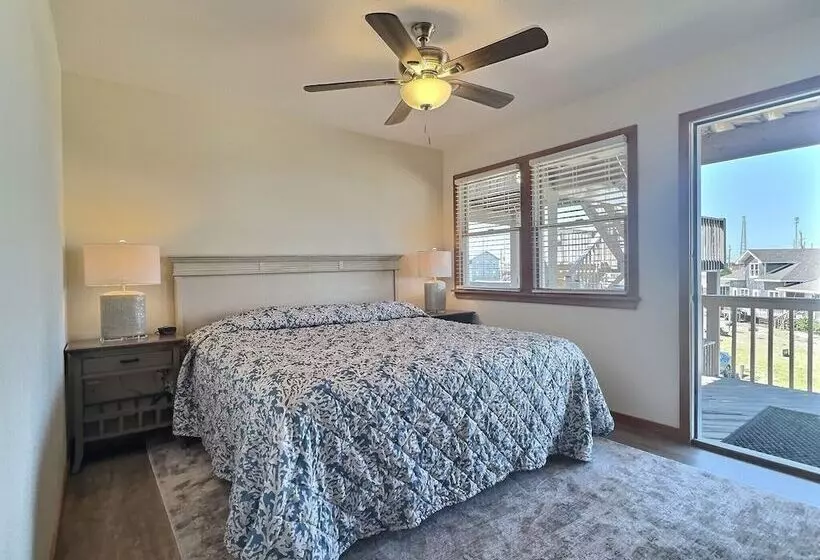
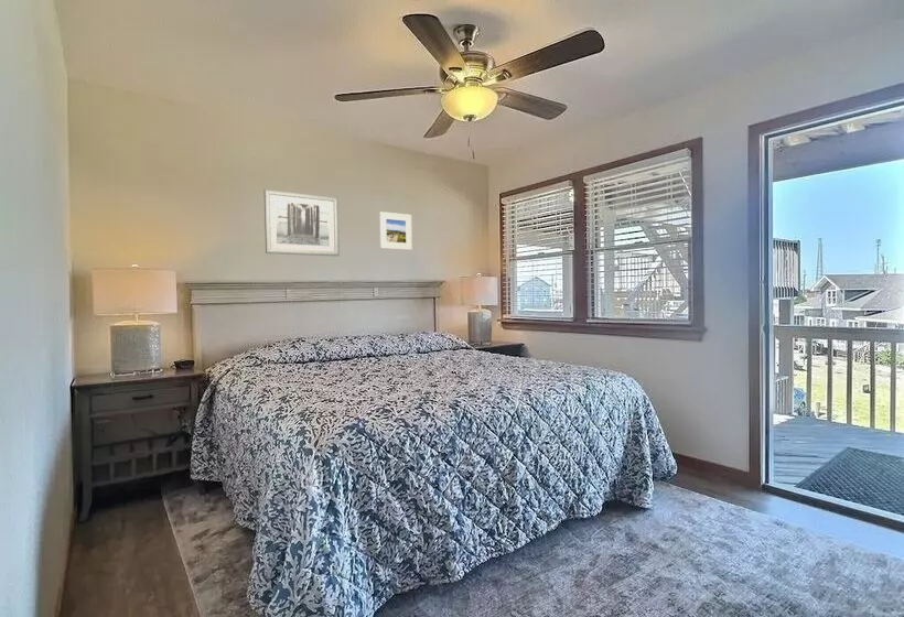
+ wall art [263,188,341,257]
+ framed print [378,210,413,251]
